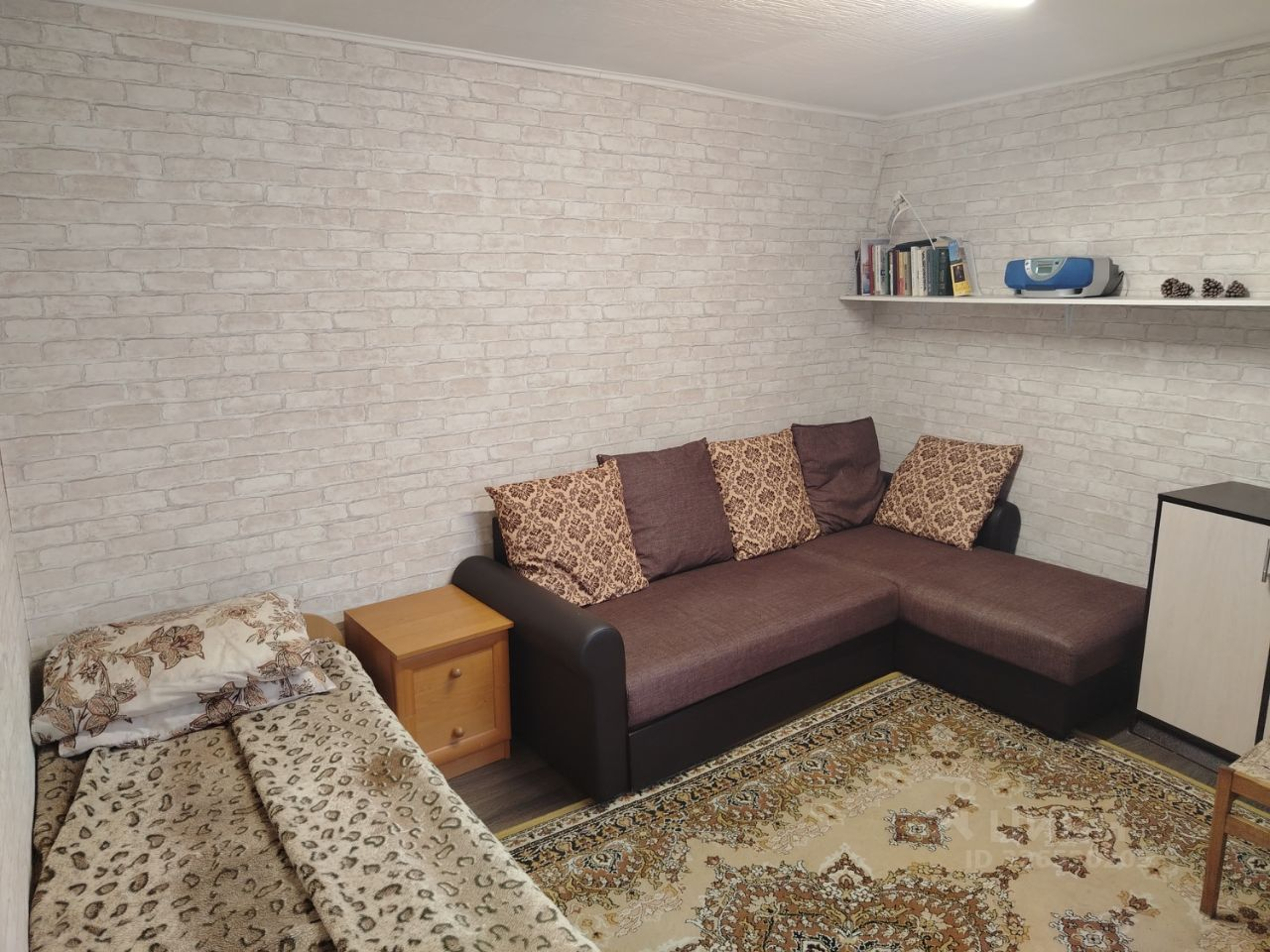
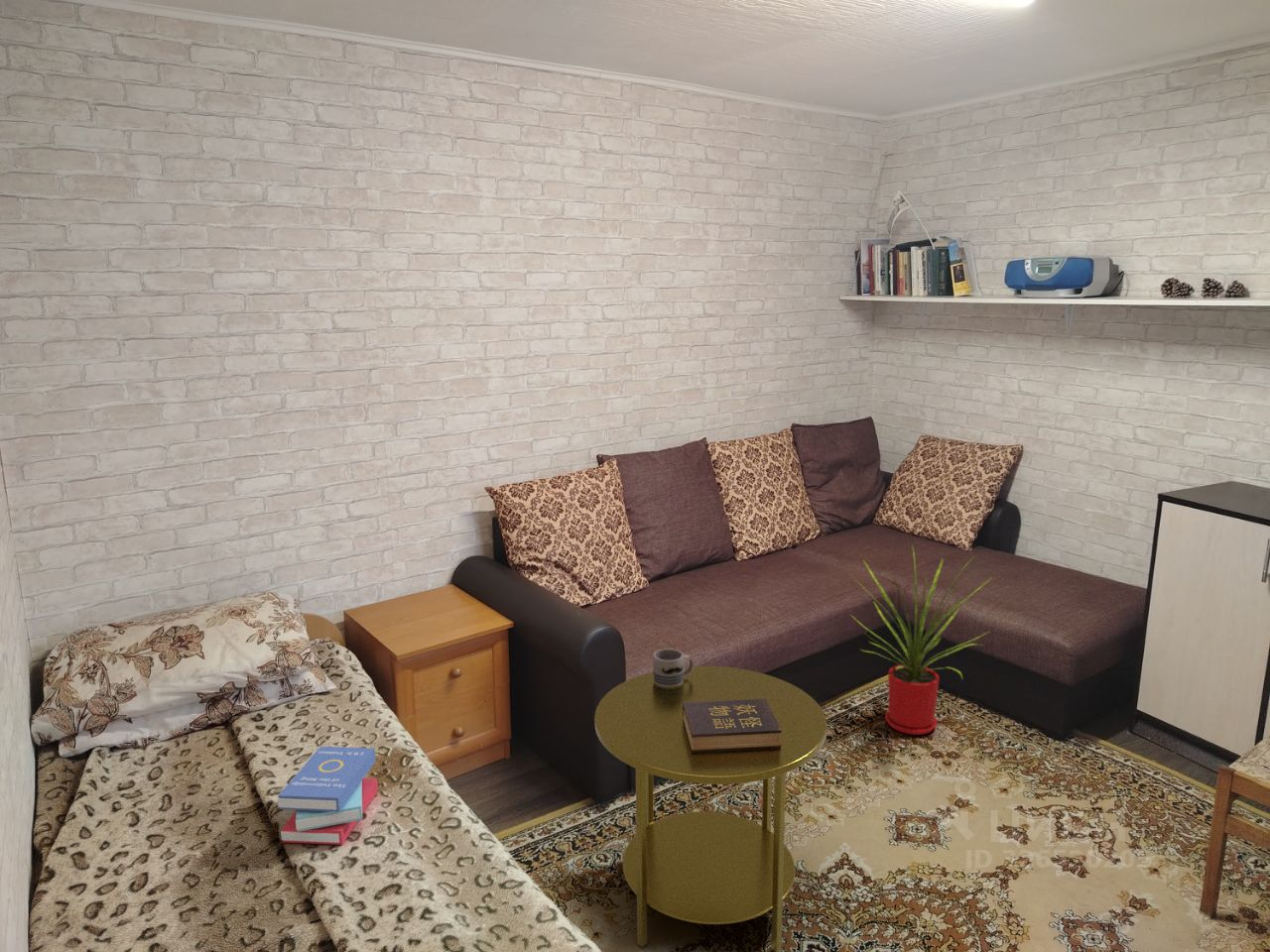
+ book [277,746,379,846]
+ mug [652,648,695,687]
+ house plant [848,544,992,736]
+ hardback book [683,699,782,753]
+ side table [593,665,827,952]
